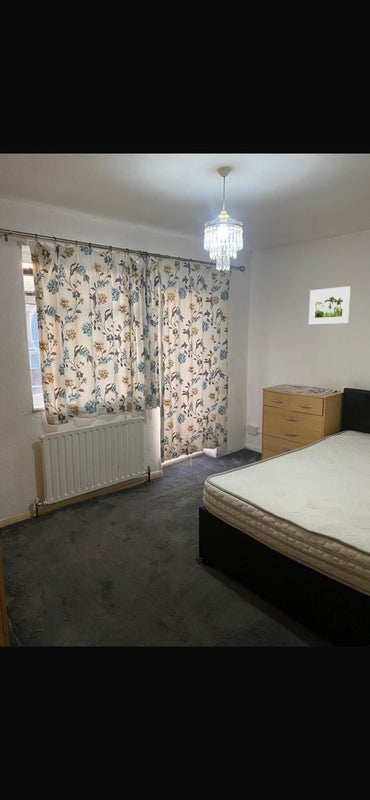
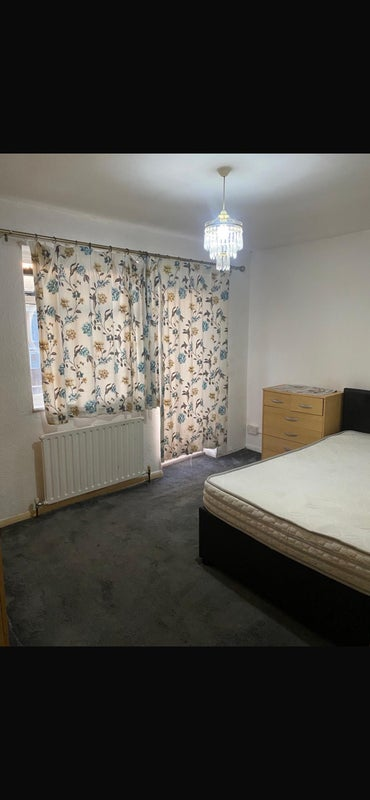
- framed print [308,285,352,325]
